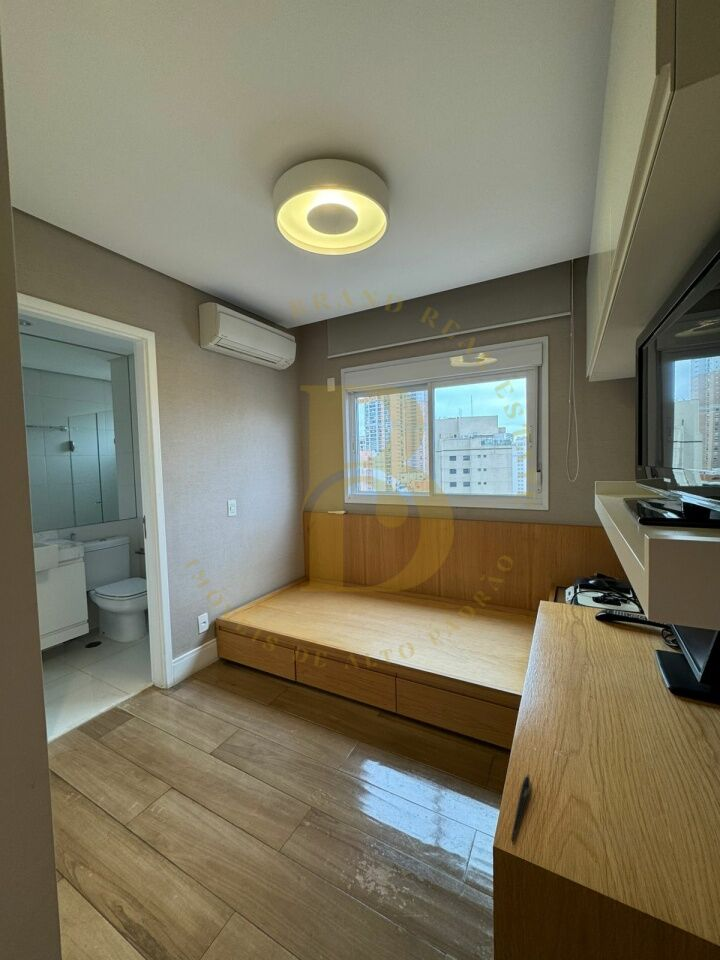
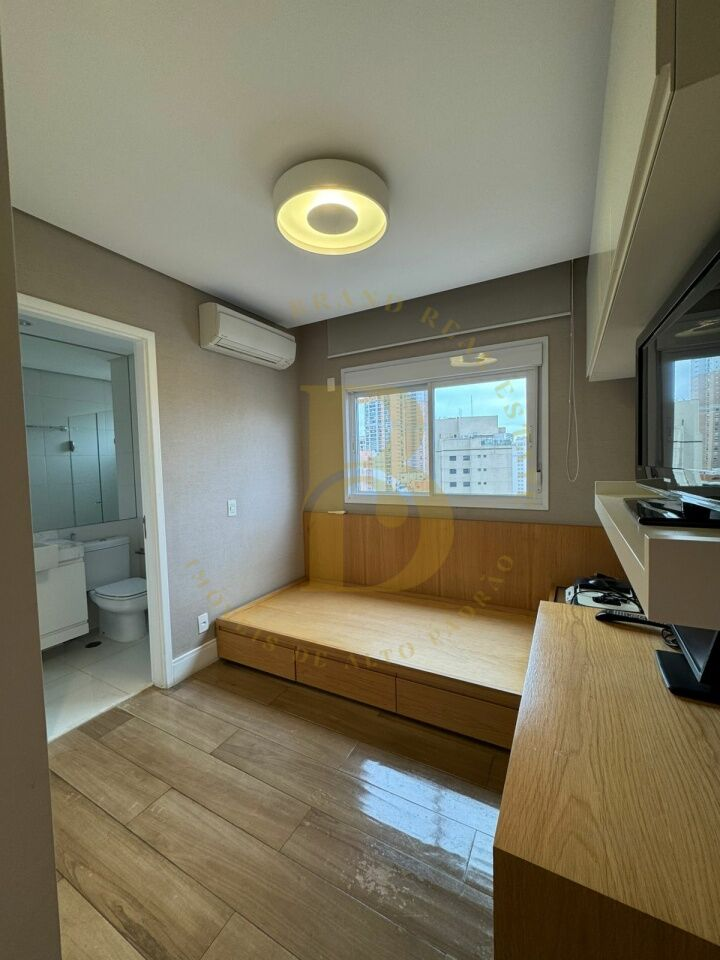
- pen [510,773,531,842]
